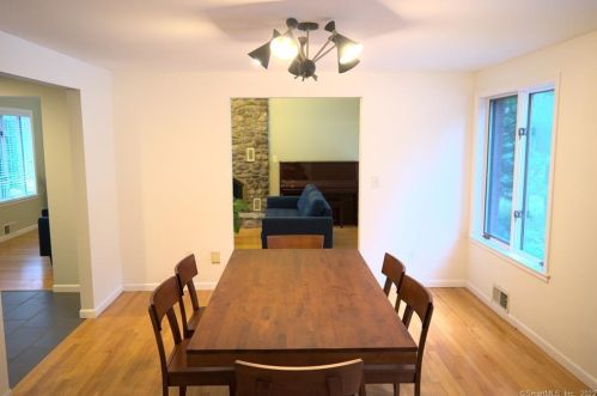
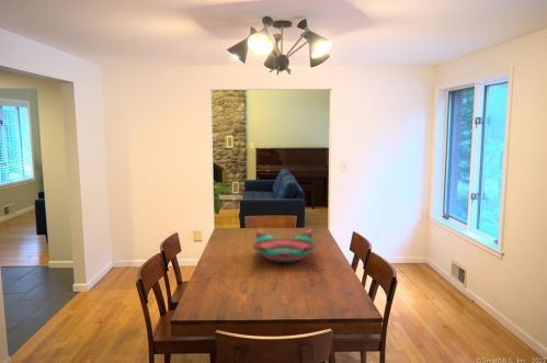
+ decorative bowl [252,228,317,263]
